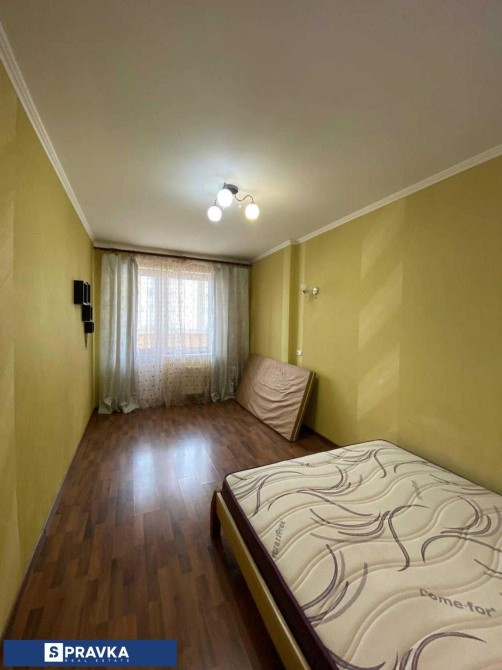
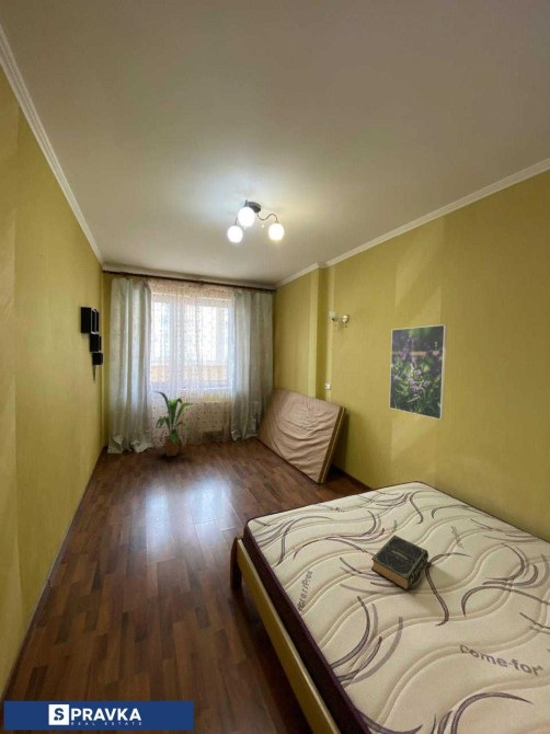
+ house plant [153,390,198,458]
+ book [370,535,429,592]
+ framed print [388,323,448,421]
